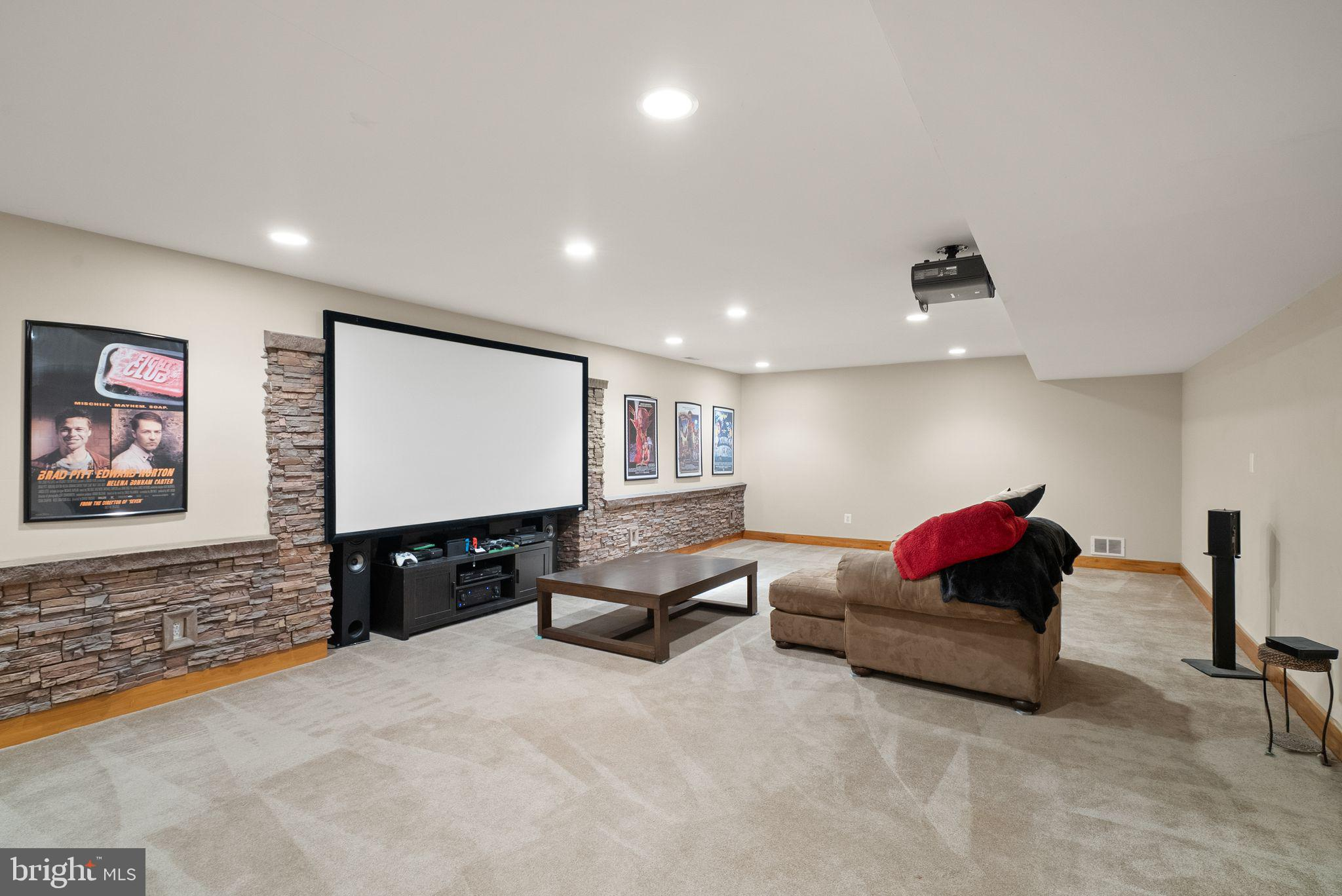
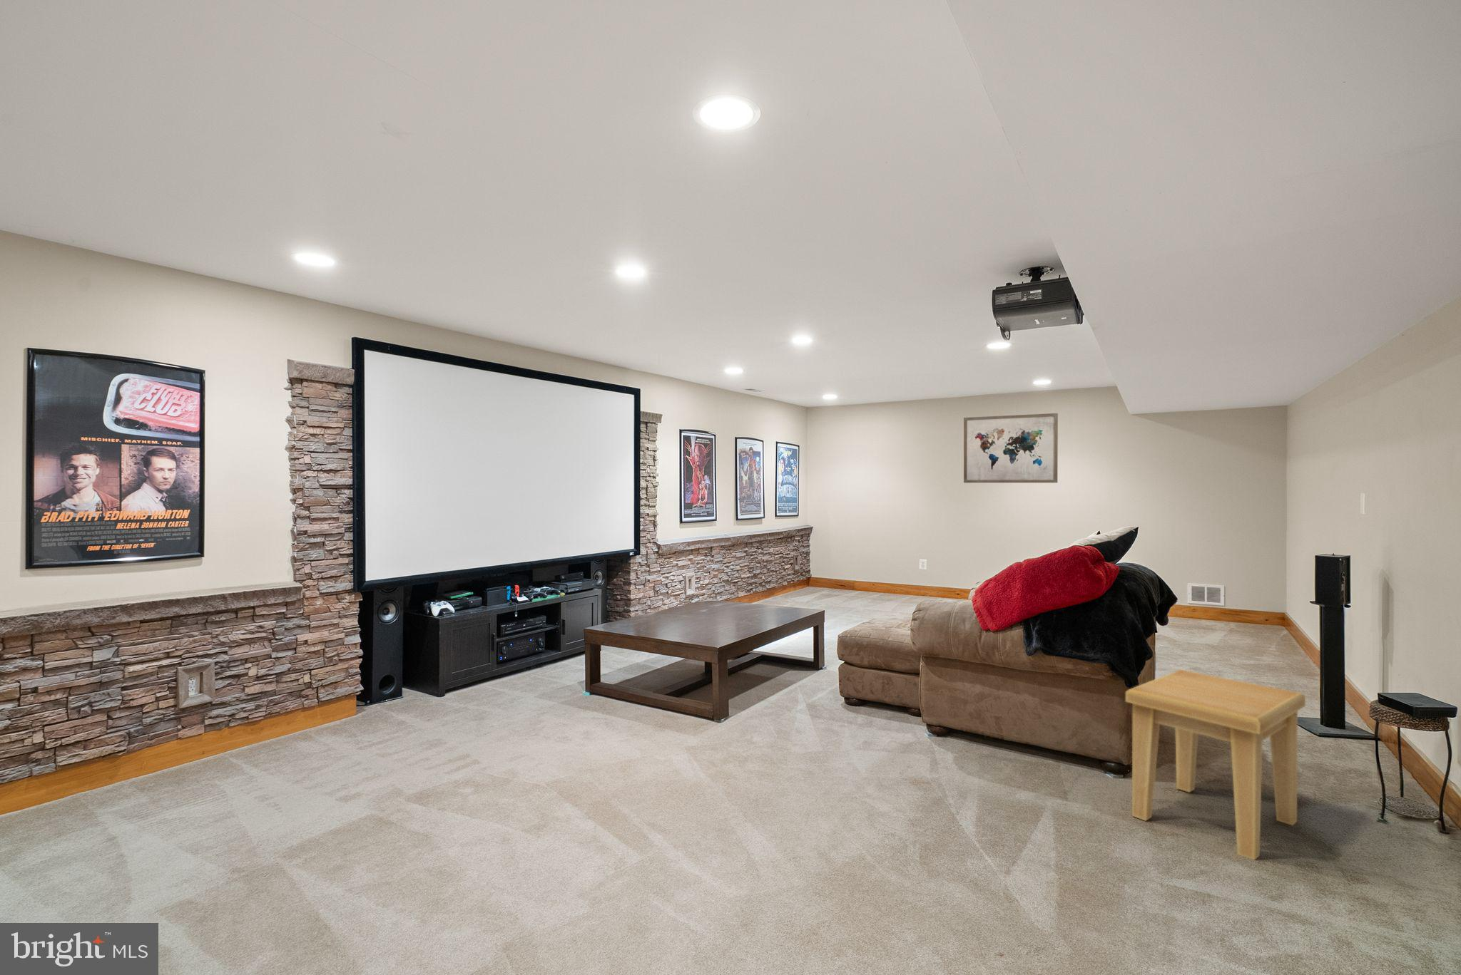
+ side table [1125,668,1306,861]
+ wall art [963,412,1058,483]
